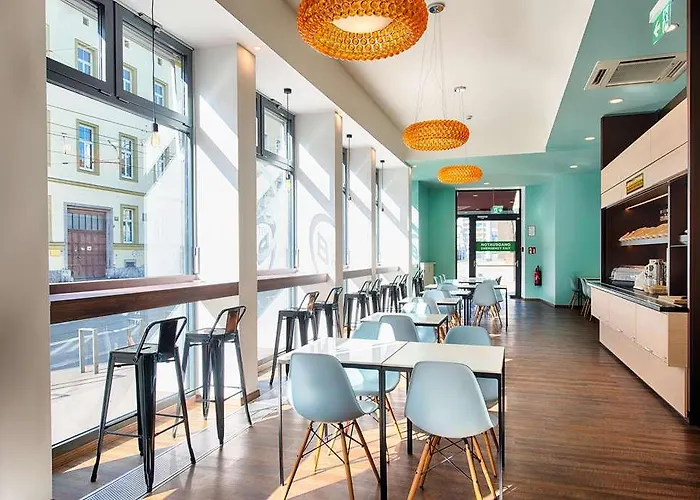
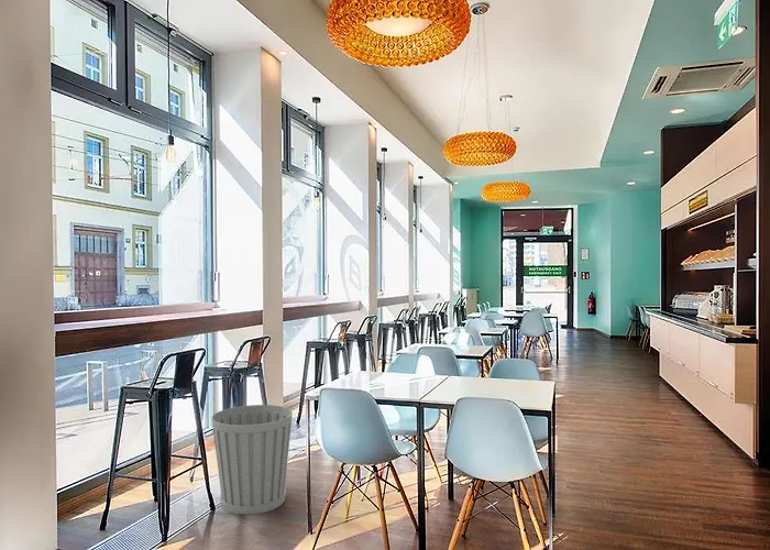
+ trash can [210,404,294,515]
